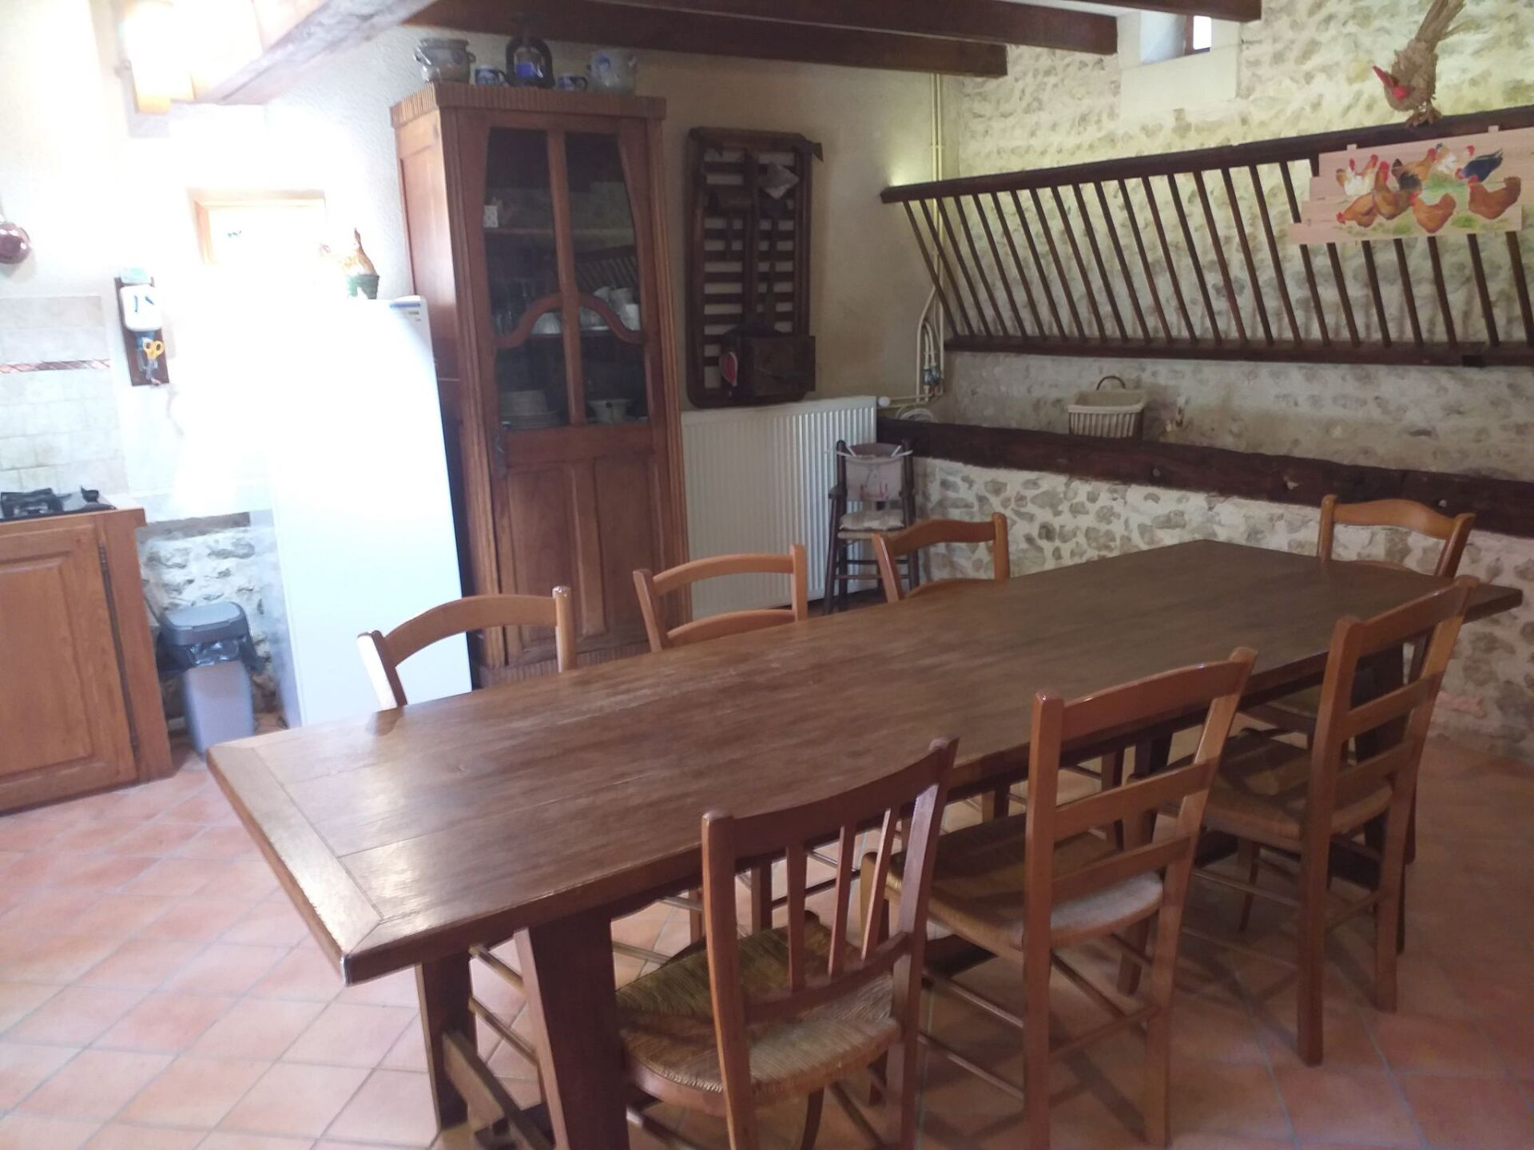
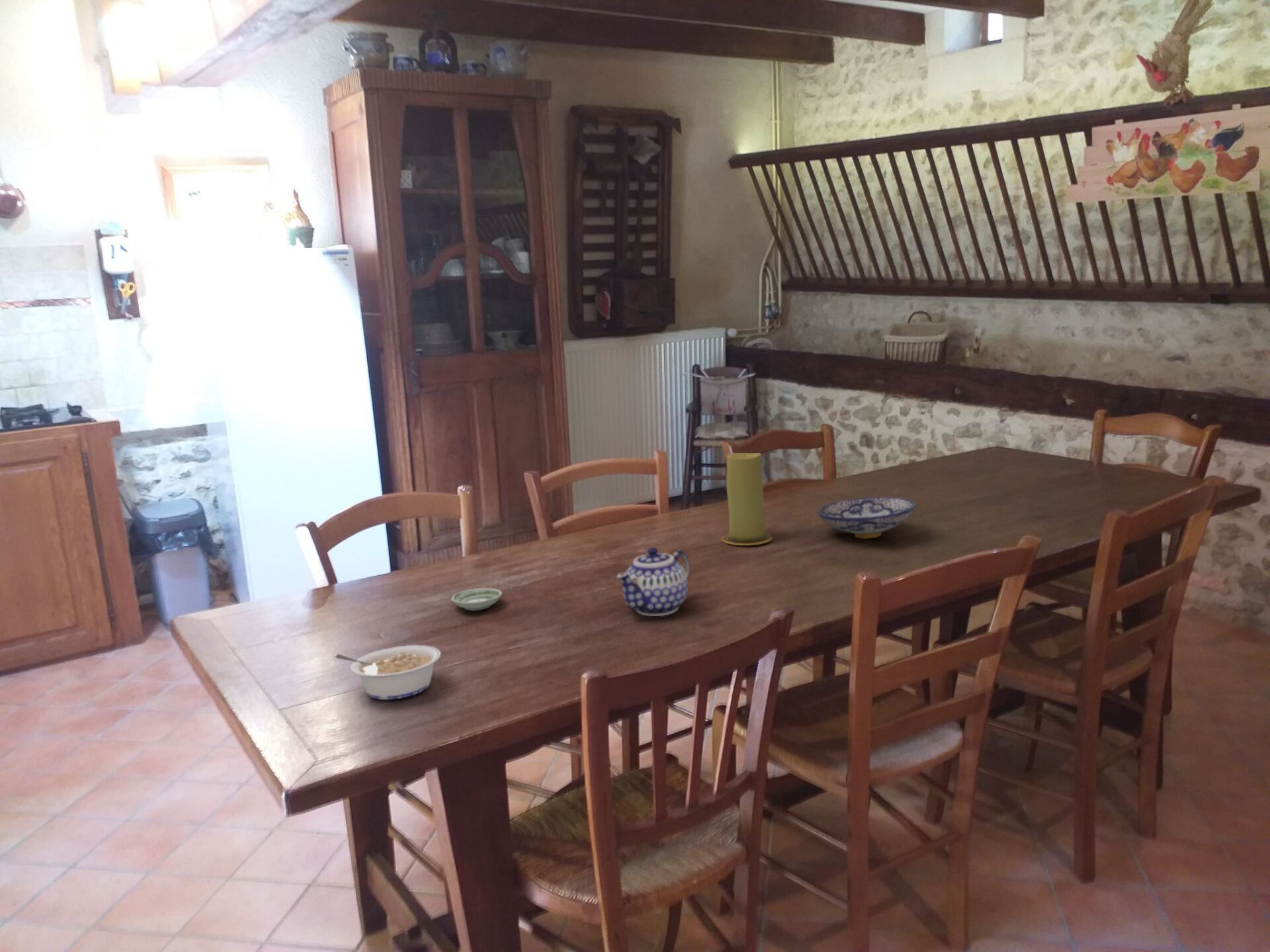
+ teapot [616,547,691,617]
+ saucer [450,588,503,611]
+ legume [335,645,442,700]
+ candle [722,452,773,546]
+ bowl [816,496,916,539]
